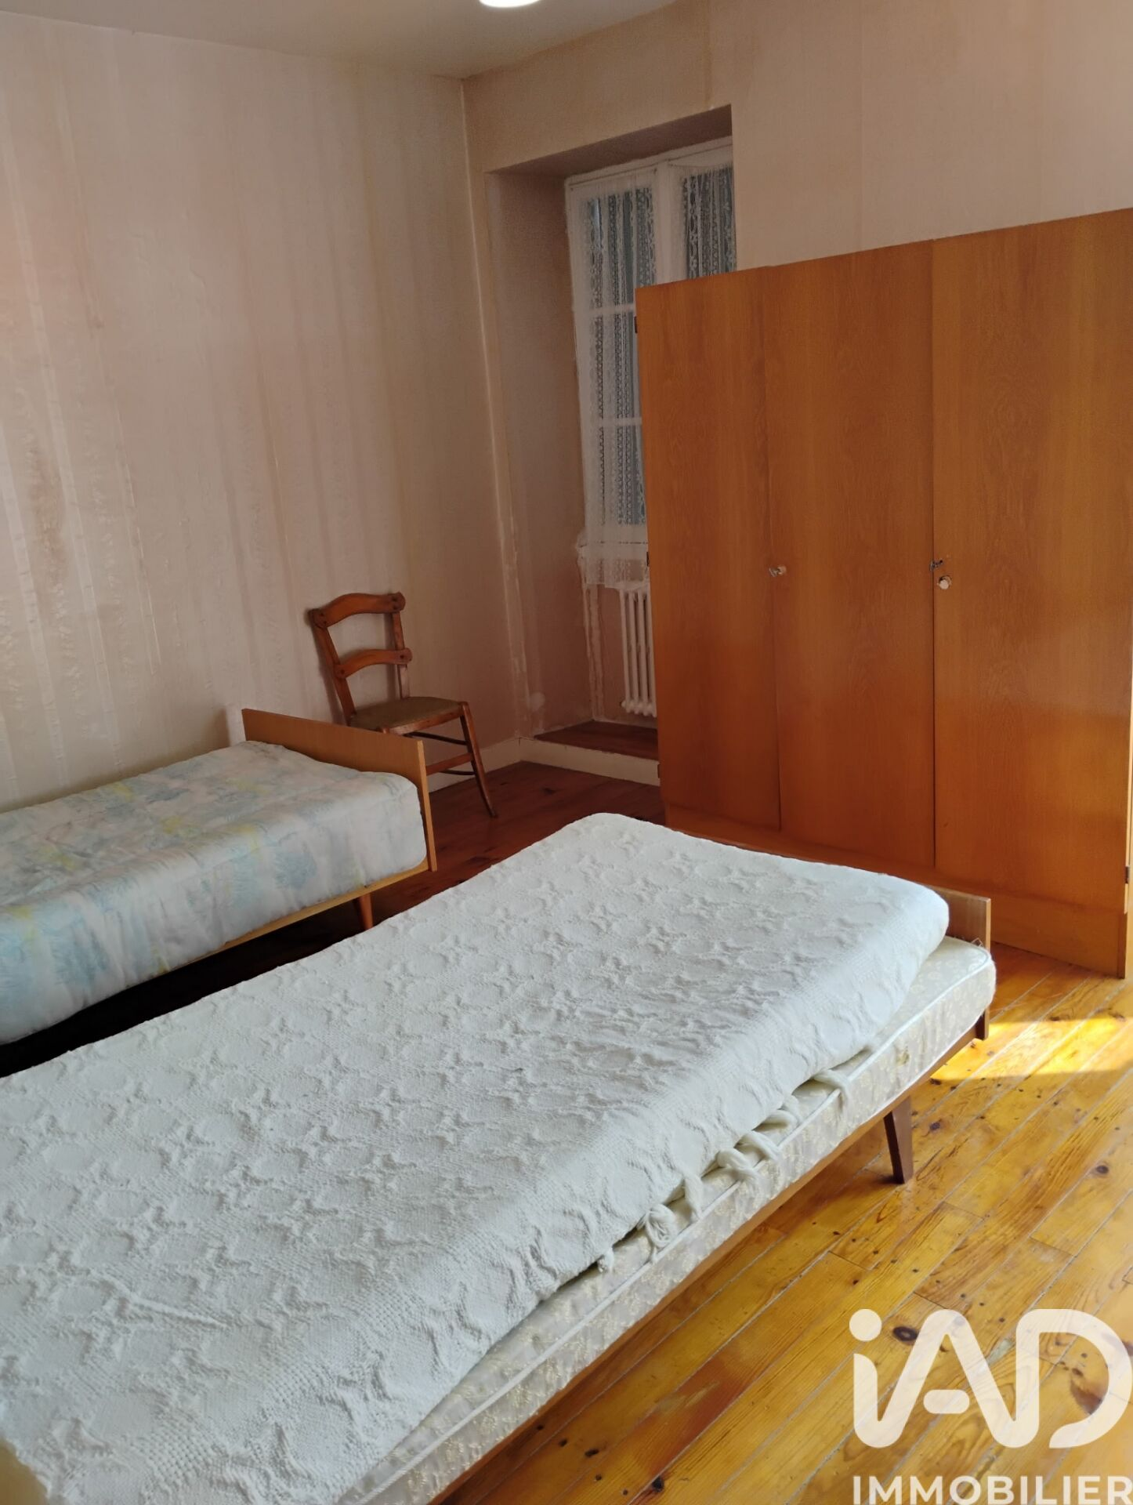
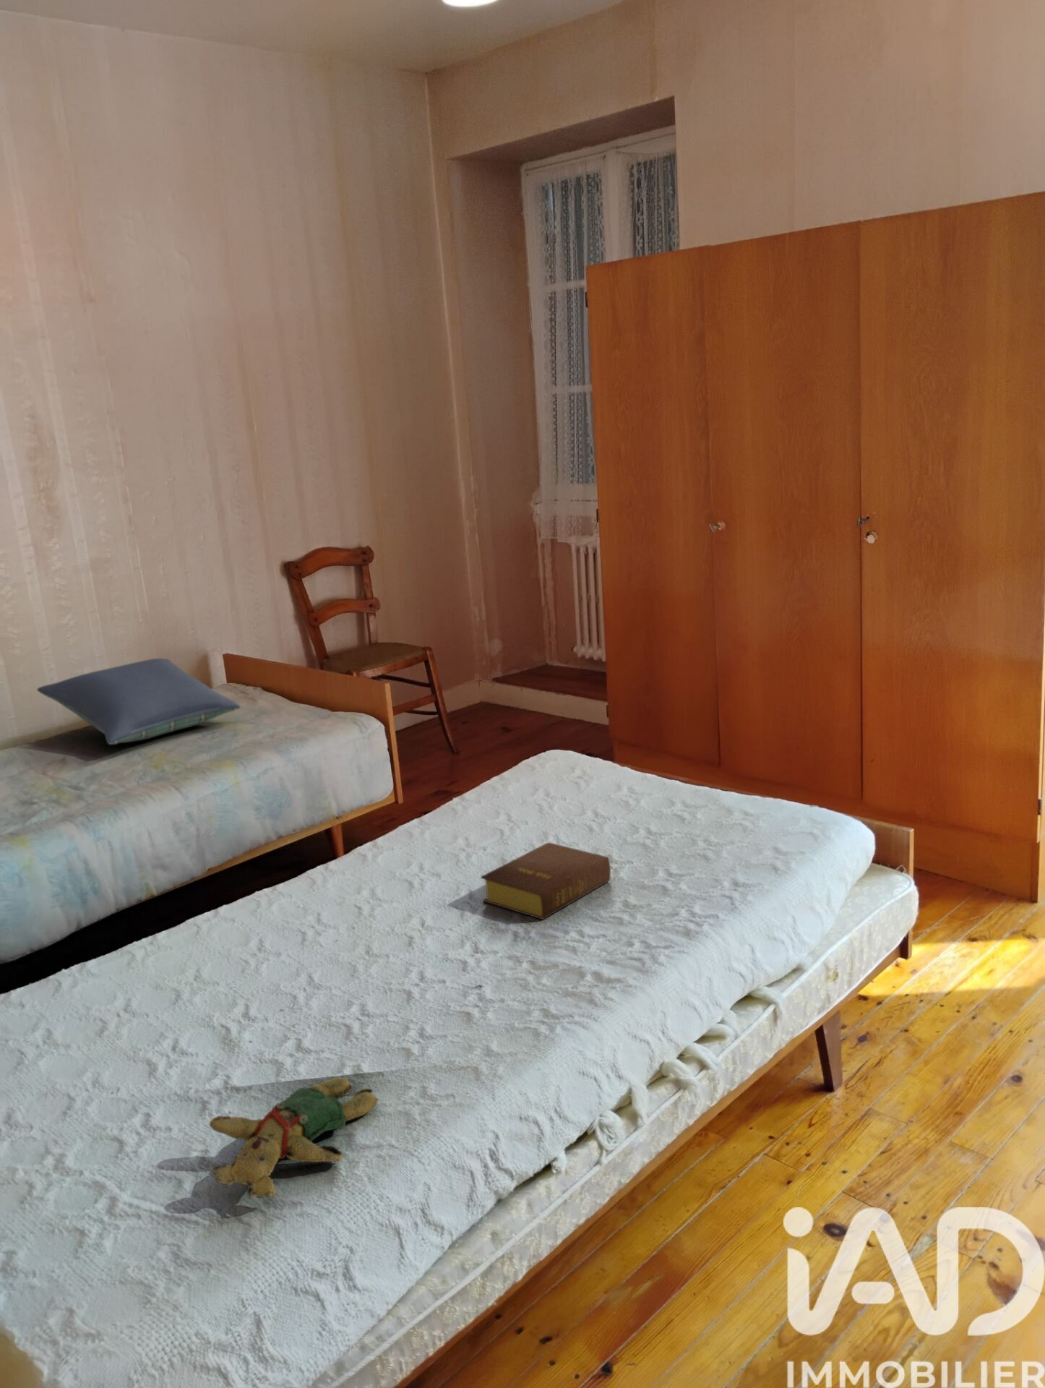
+ pillow [36,658,241,746]
+ bible [480,841,611,920]
+ teddy bear [209,1076,379,1199]
